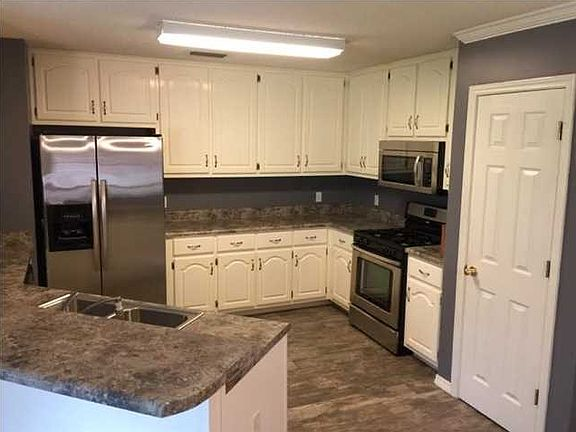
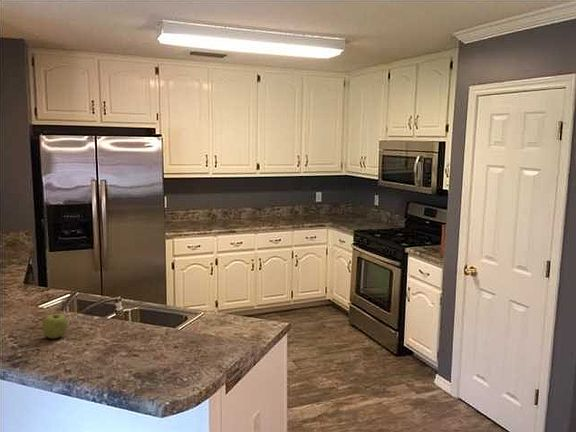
+ apple [41,313,69,339]
